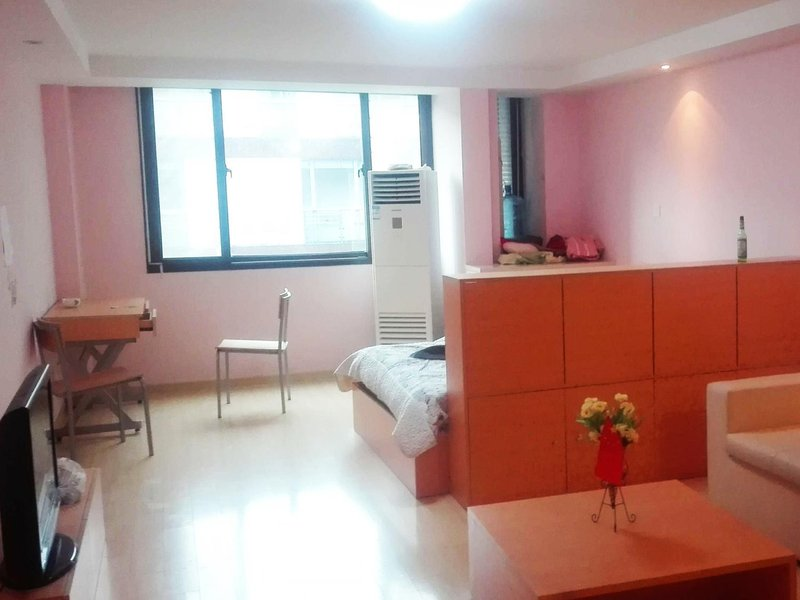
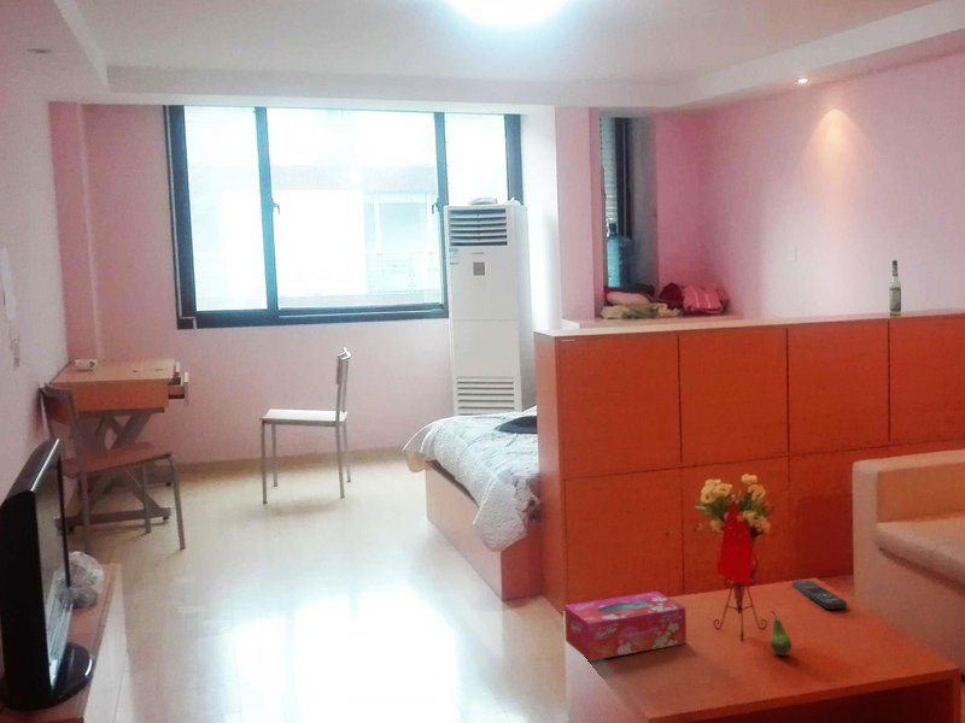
+ fruit [770,610,793,657]
+ tissue box [563,590,688,662]
+ remote control [791,580,848,610]
